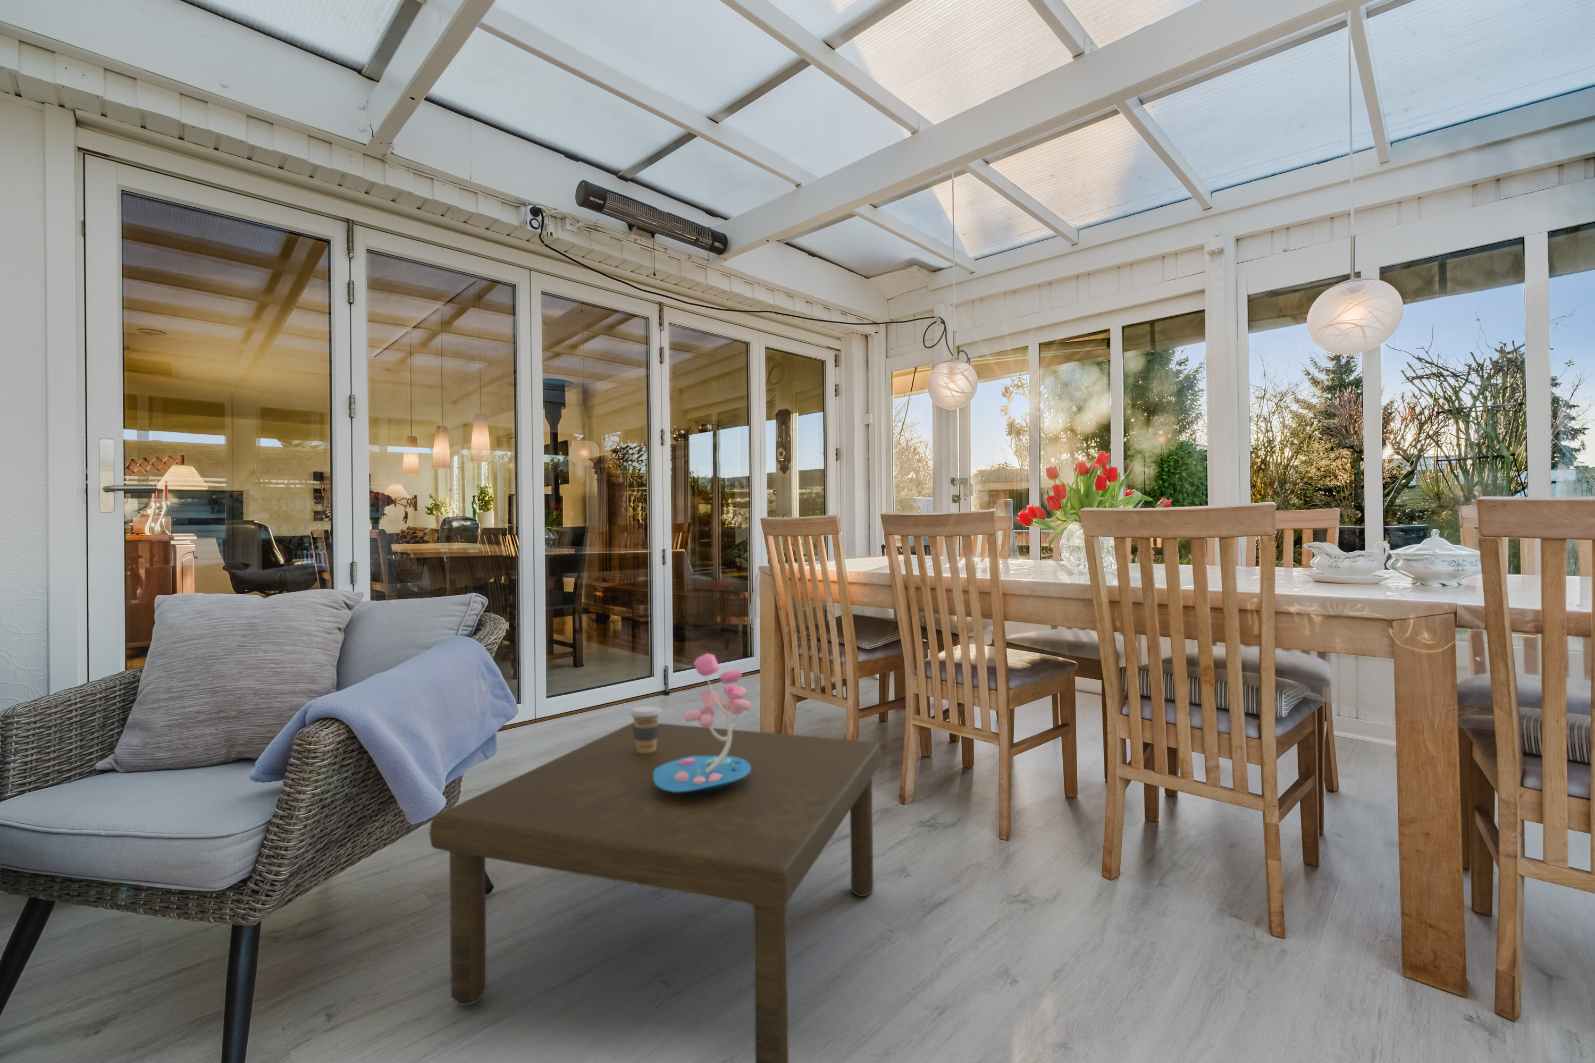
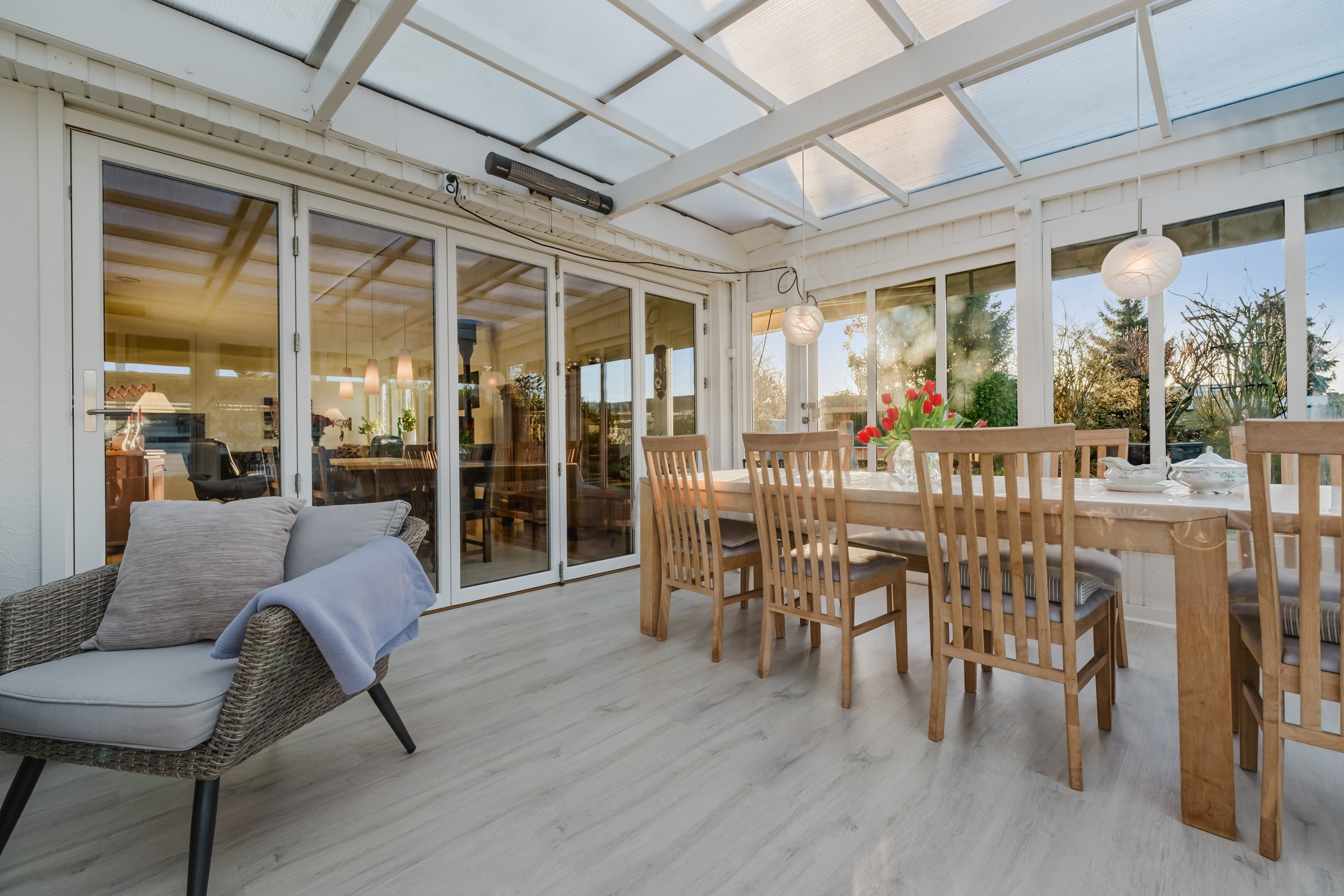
- coffee cup [629,705,662,753]
- decorative tree [654,653,752,793]
- coffee table [428,721,882,1063]
